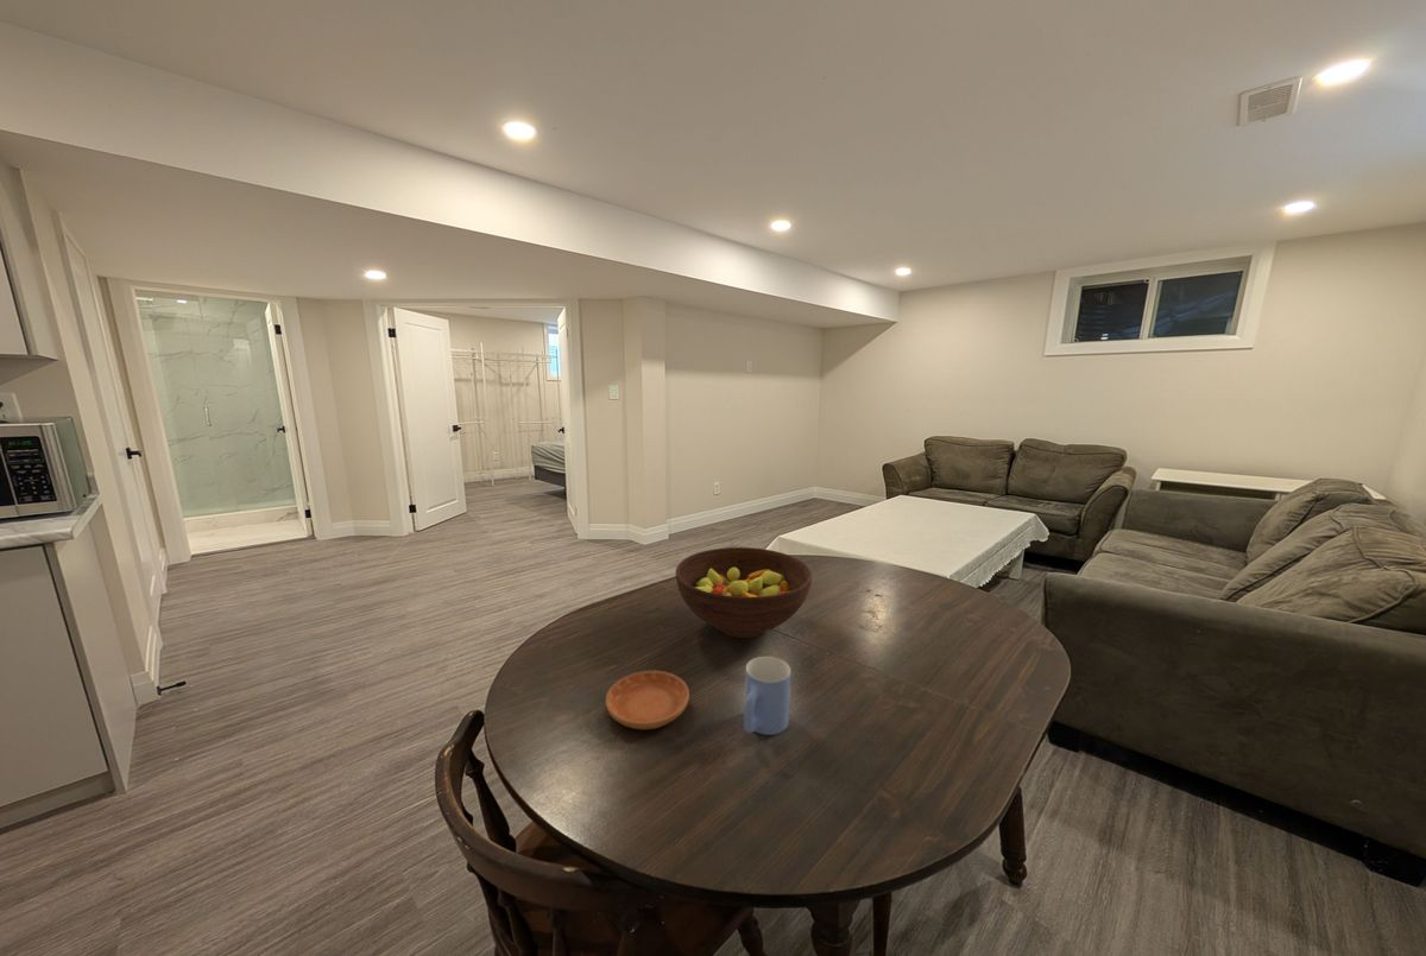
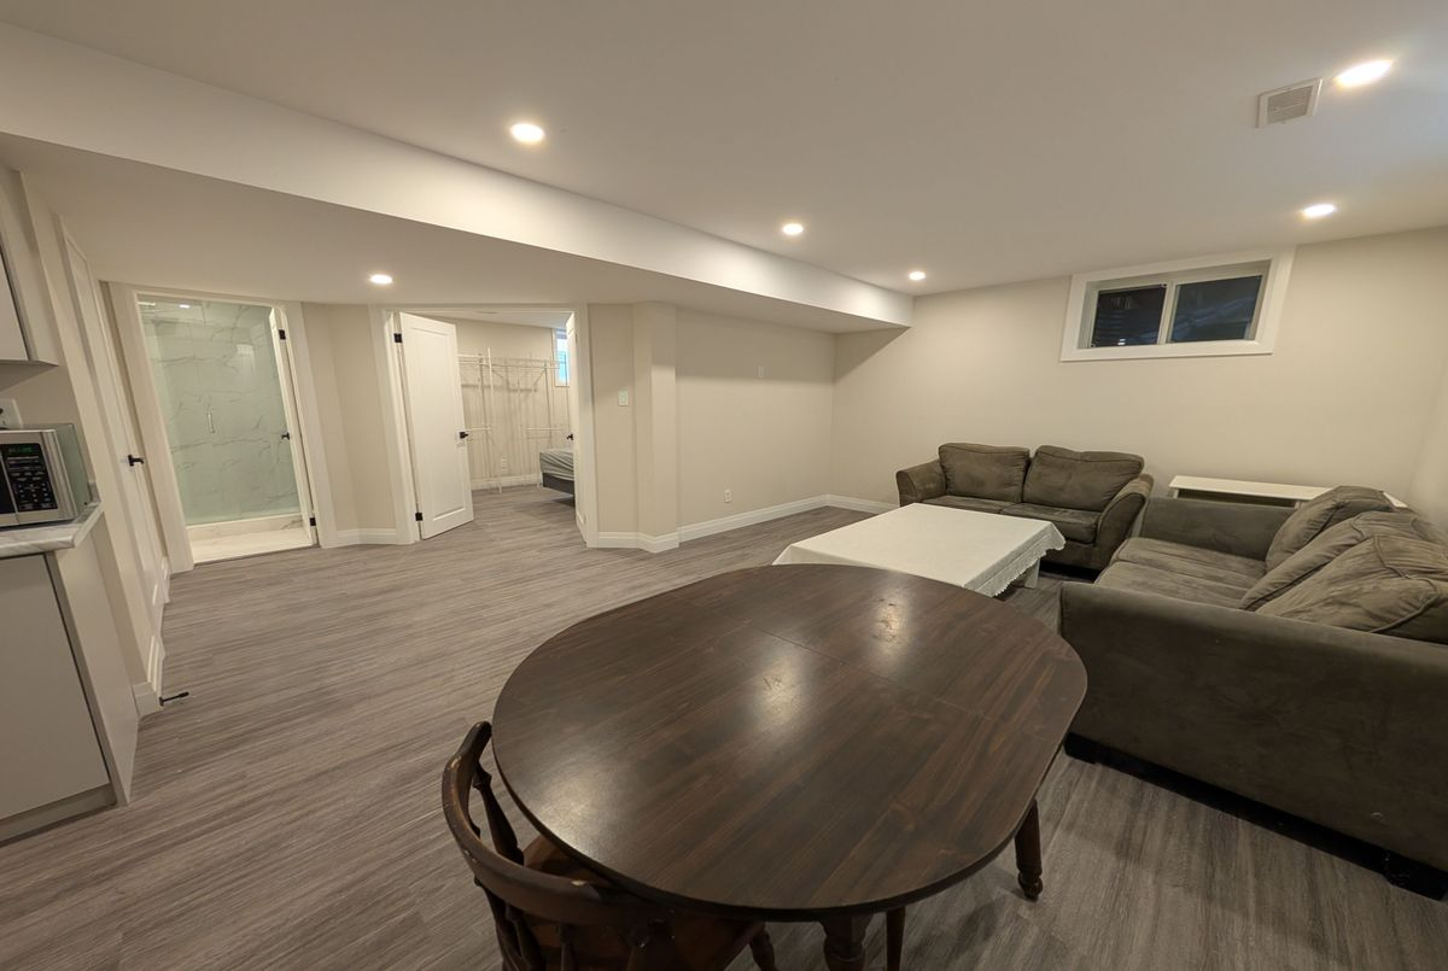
- saucer [605,670,690,730]
- mug [743,656,791,736]
- fruit bowl [675,546,813,639]
